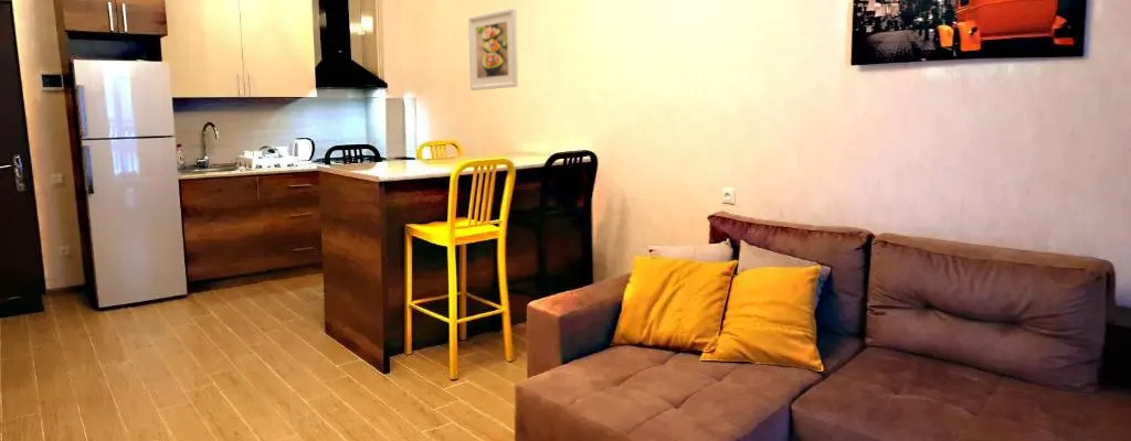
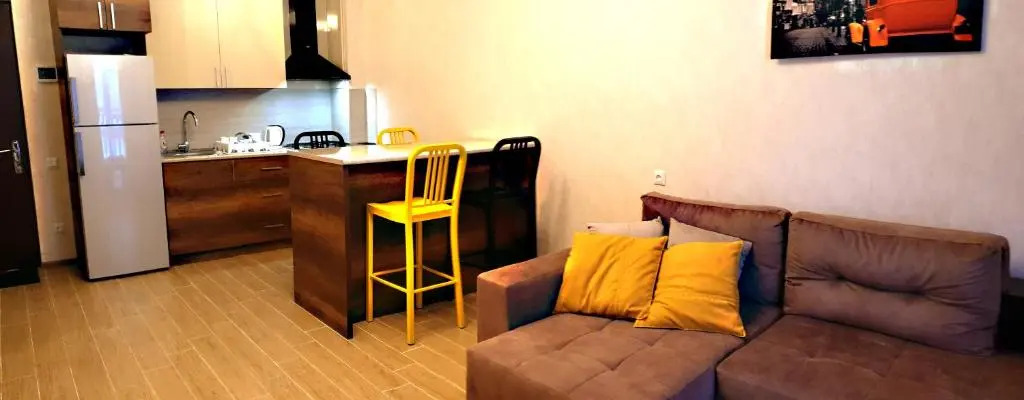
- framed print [467,7,519,92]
